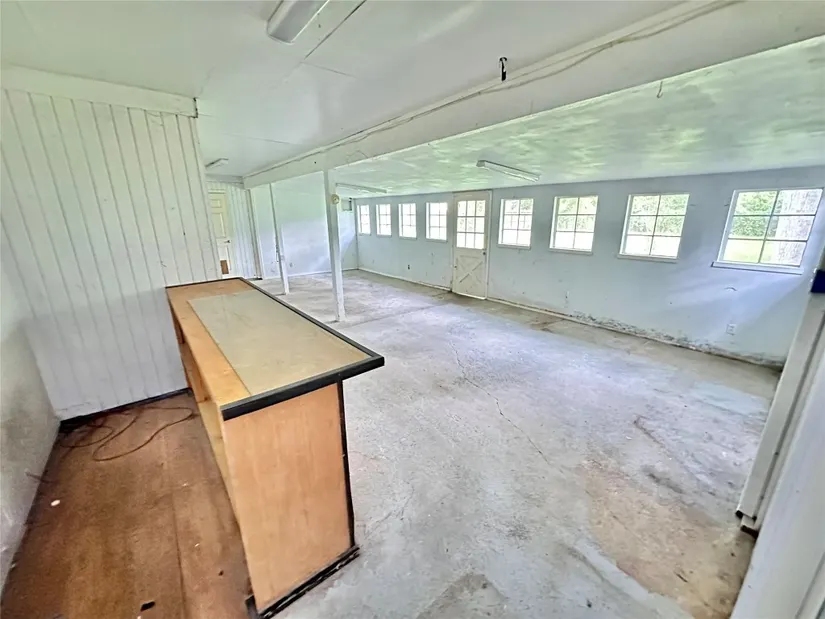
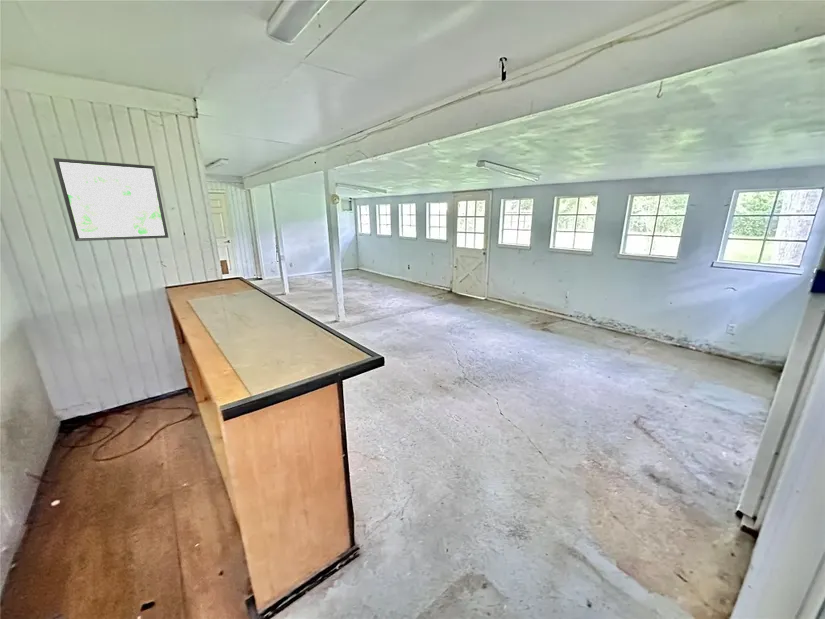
+ wall art [52,157,170,242]
